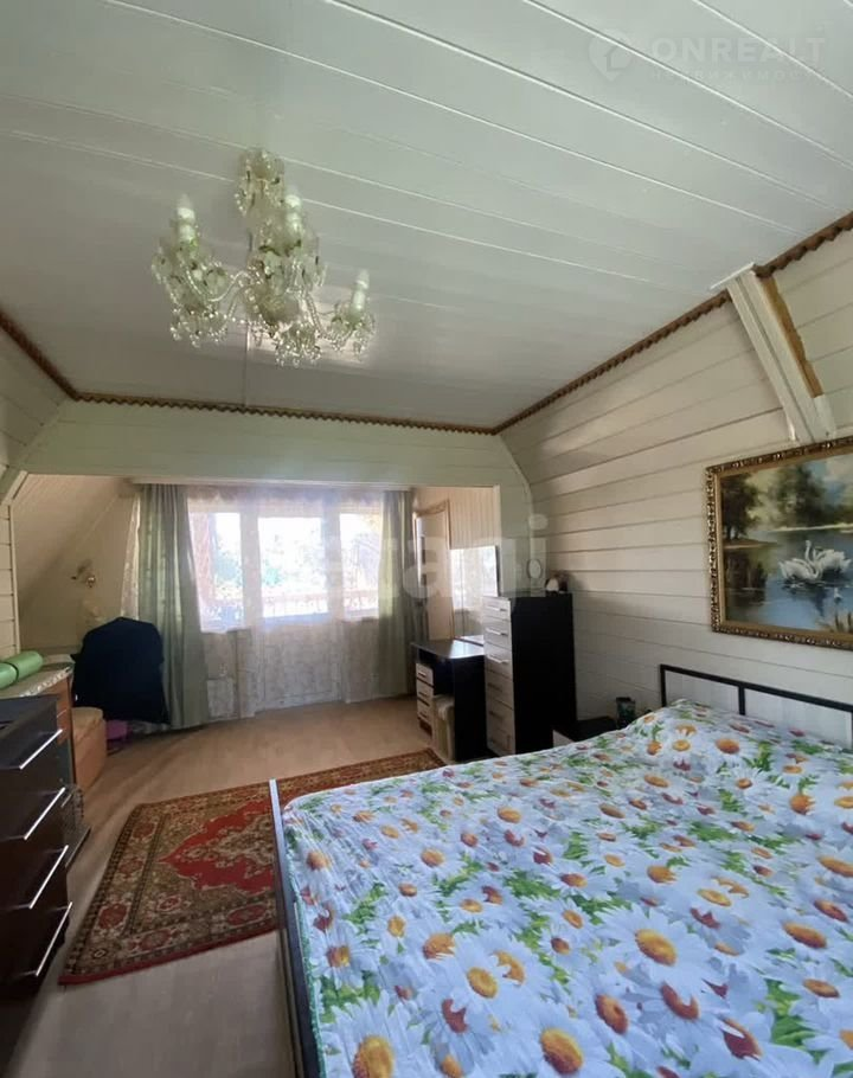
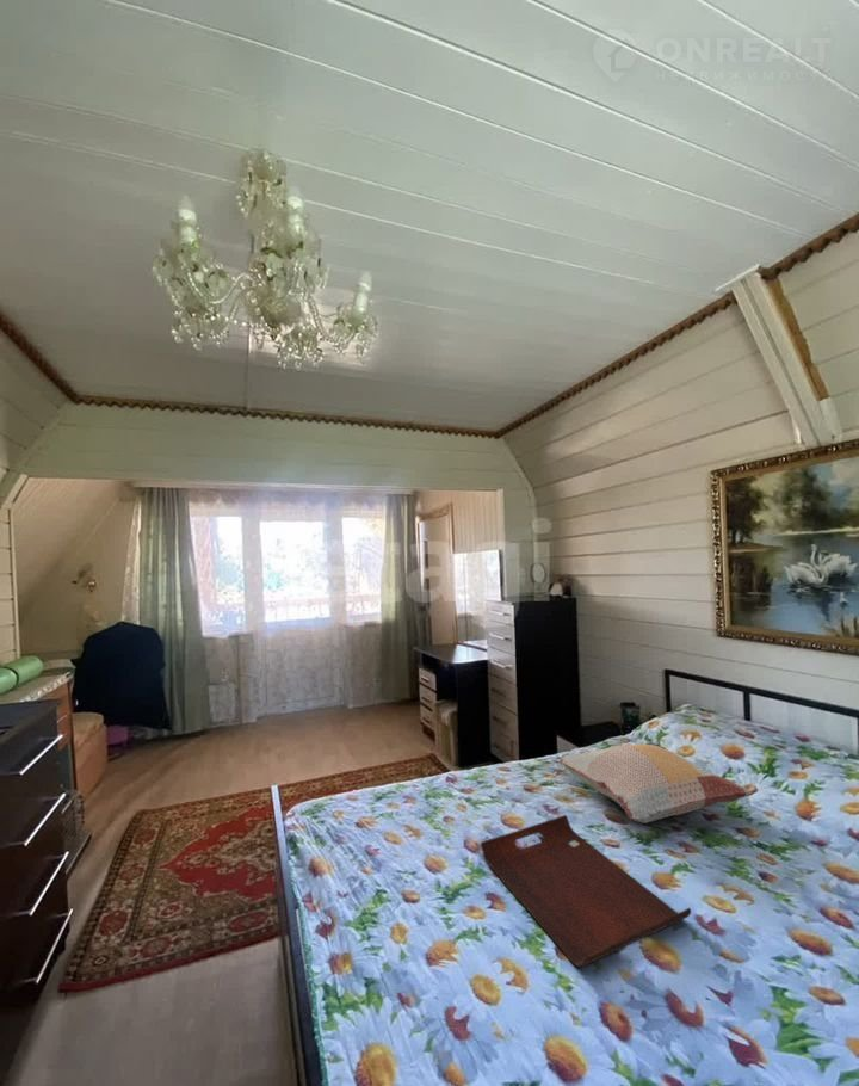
+ decorative pillow [558,741,754,825]
+ serving tray [480,814,692,968]
